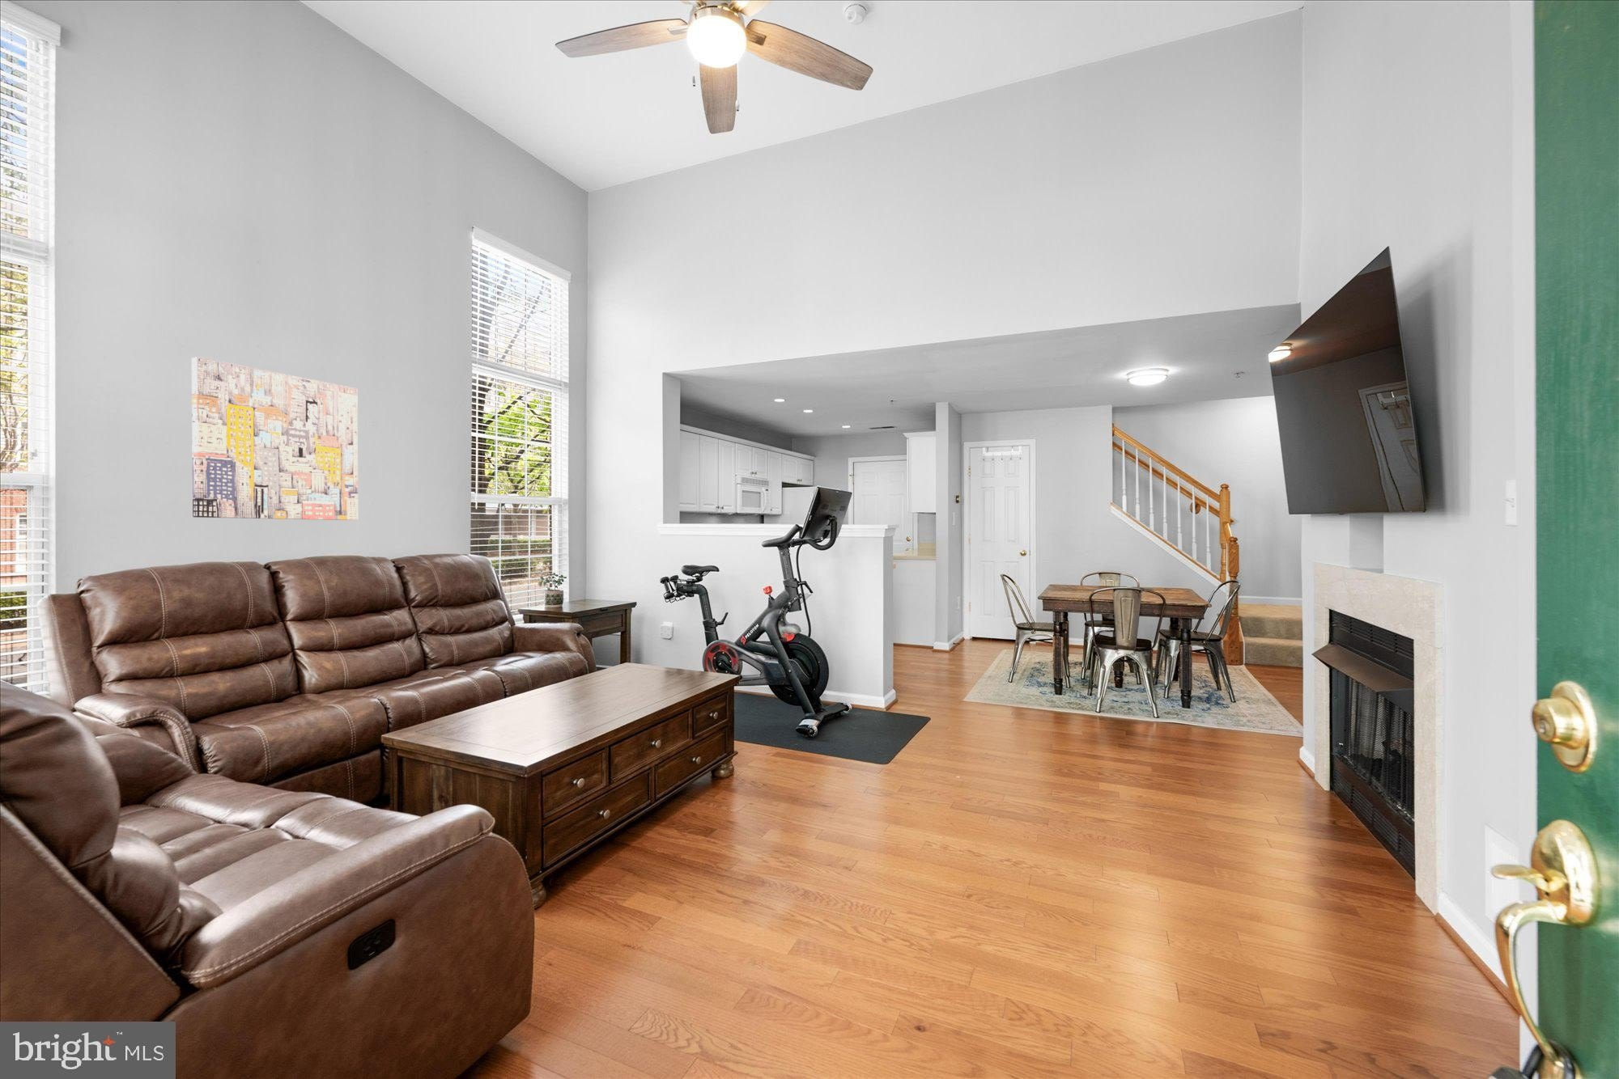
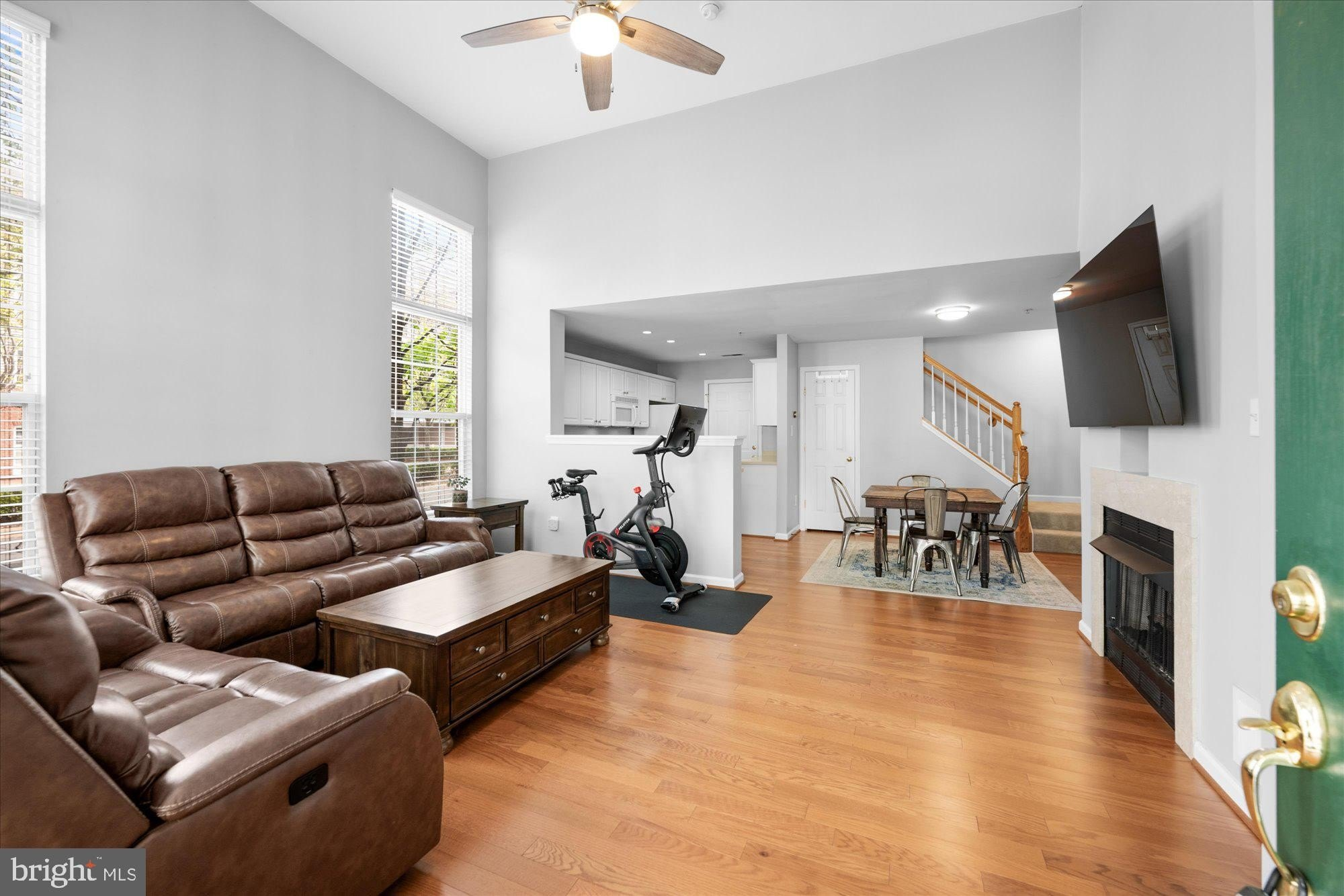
- wall art [192,356,359,521]
